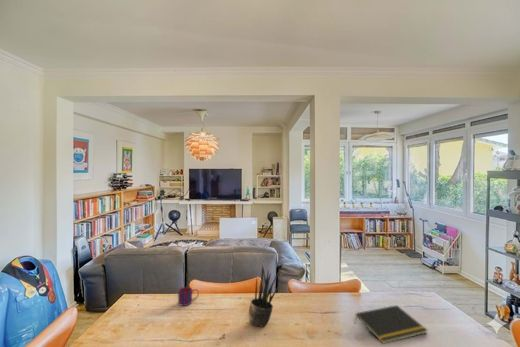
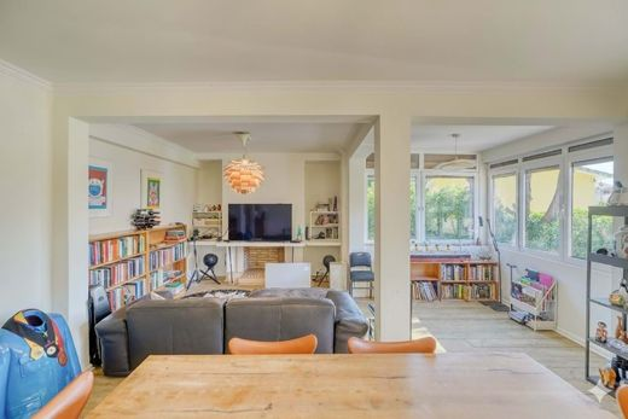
- notepad [354,304,428,345]
- mug [177,286,200,307]
- potted plant [248,264,279,327]
